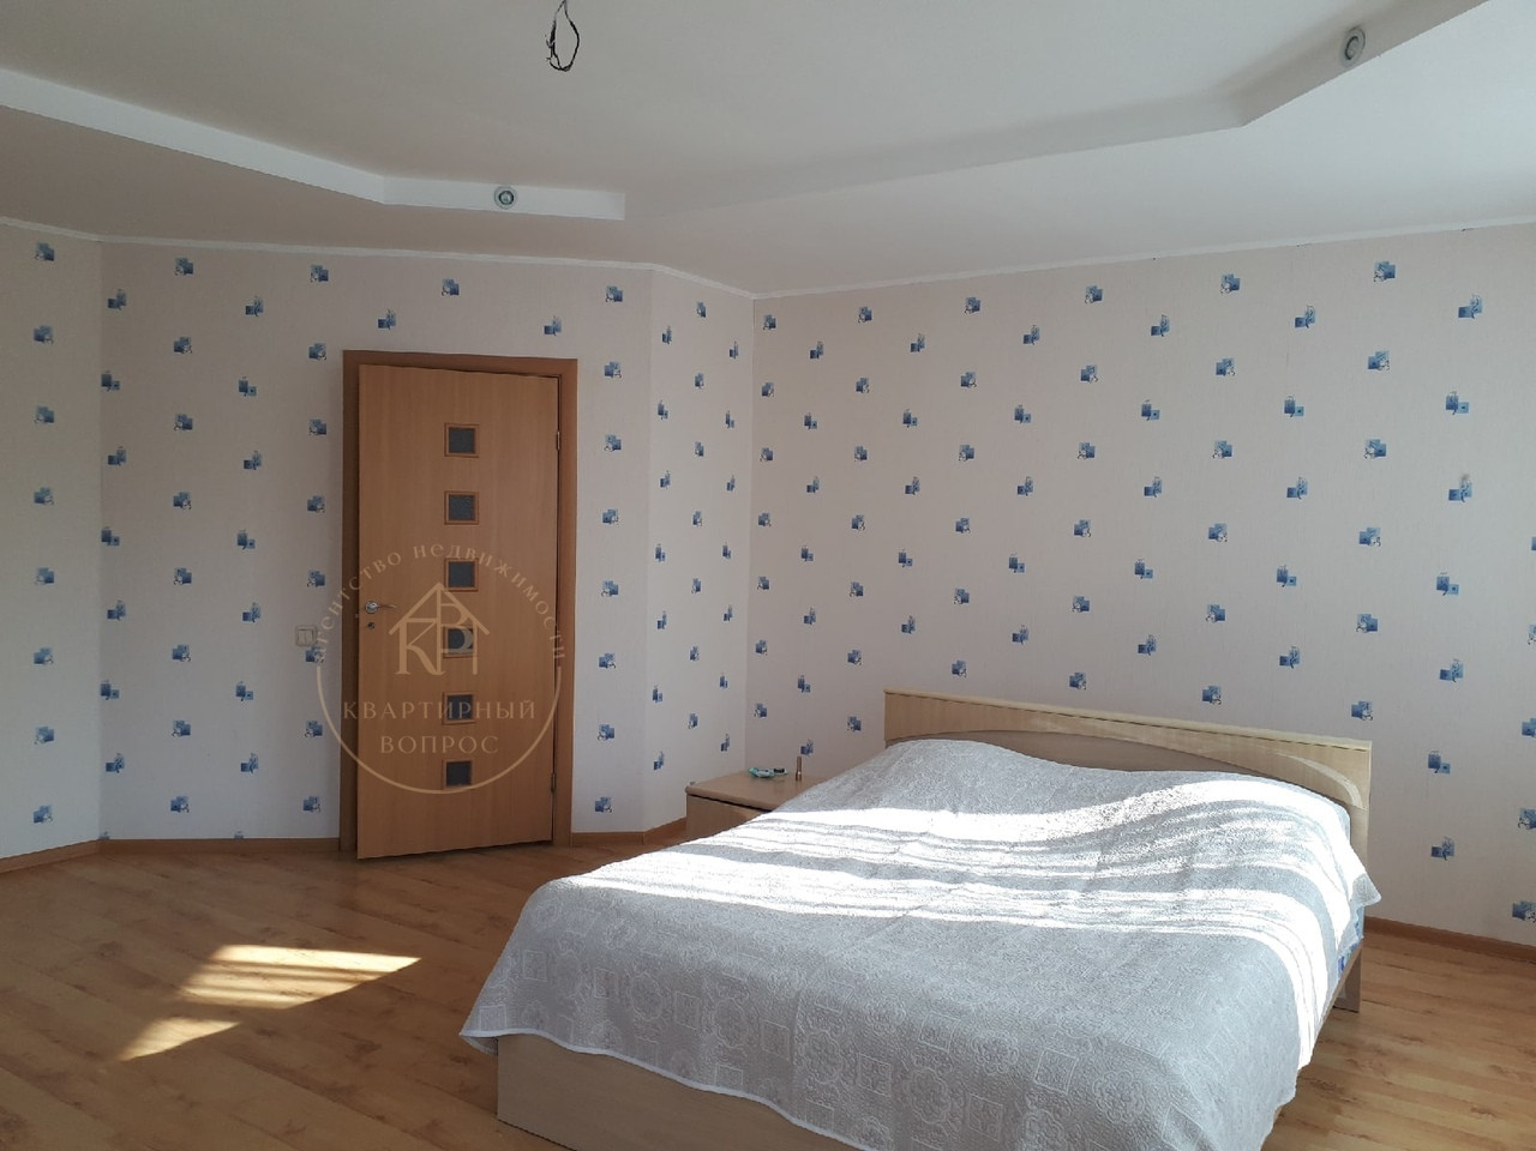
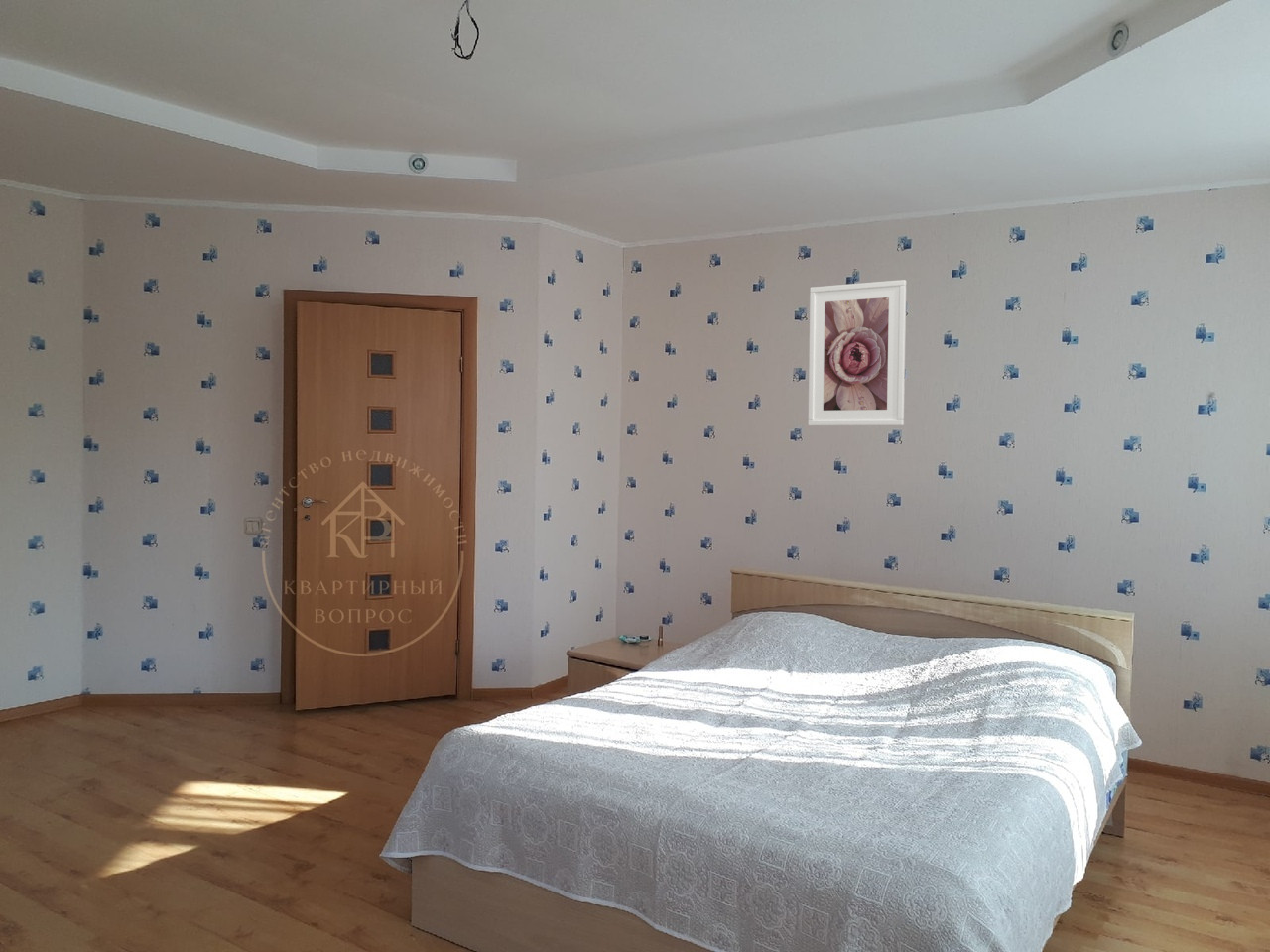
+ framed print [807,279,907,426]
